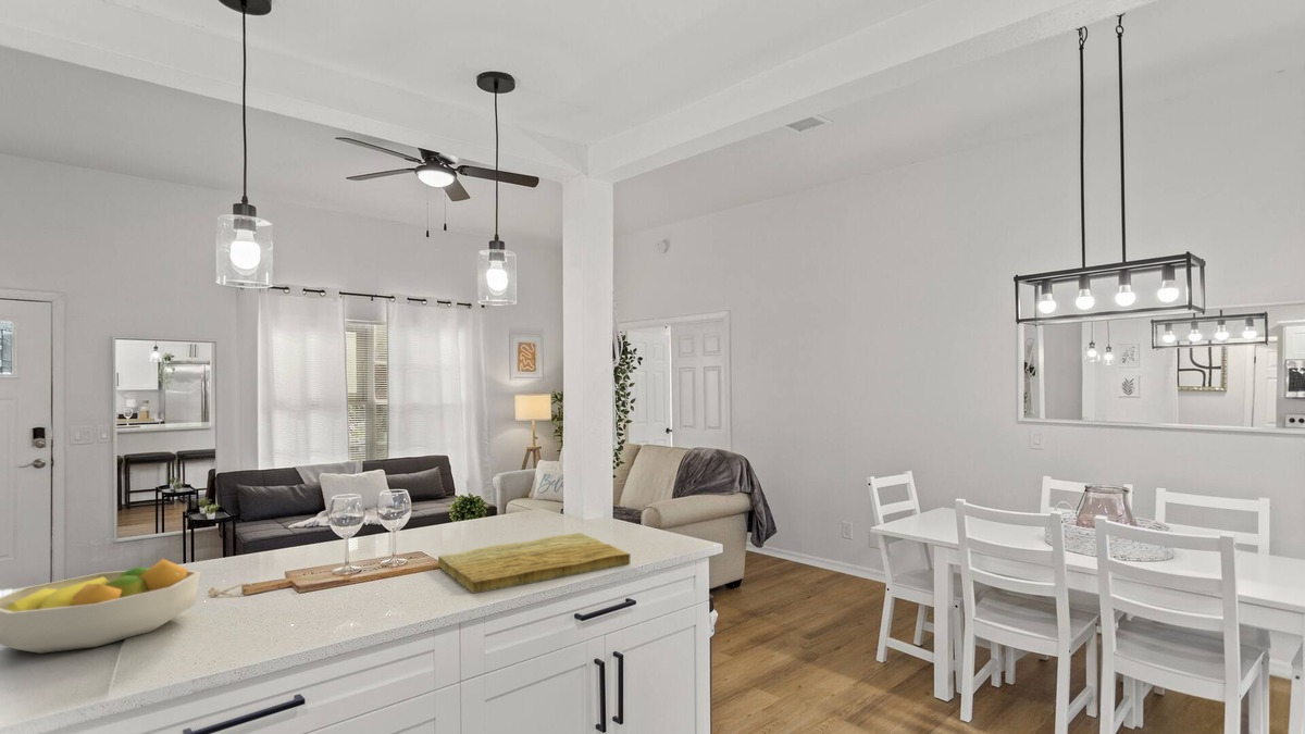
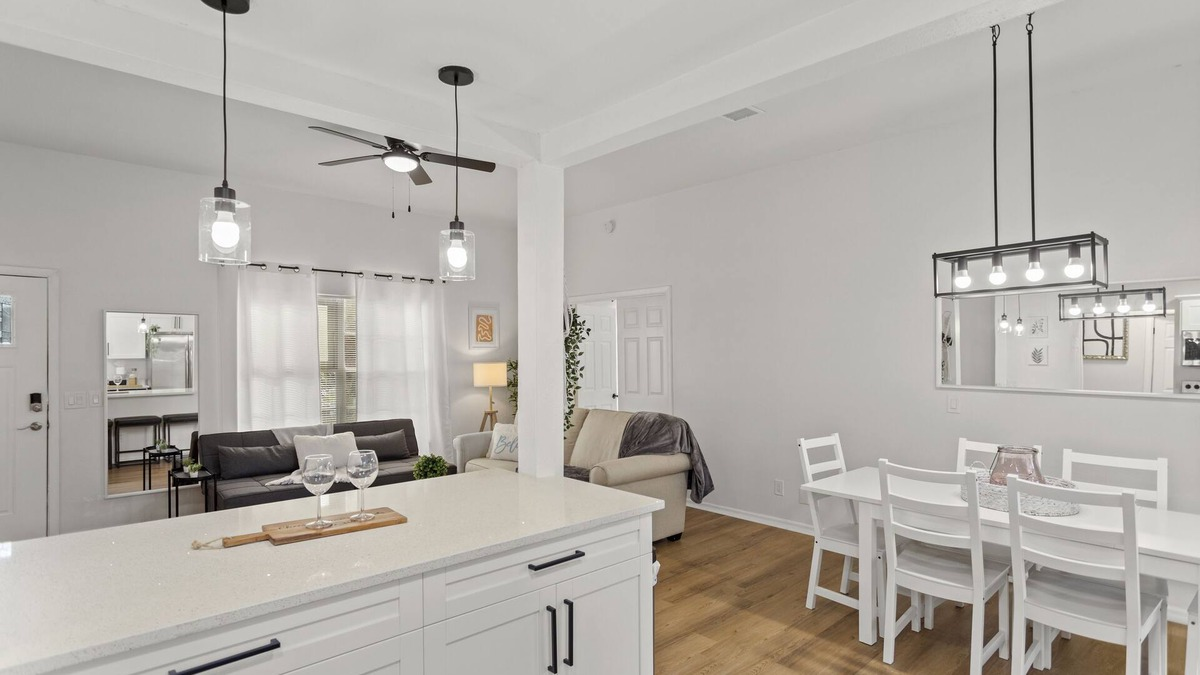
- cutting board [437,532,631,595]
- fruit bowl [0,558,201,655]
